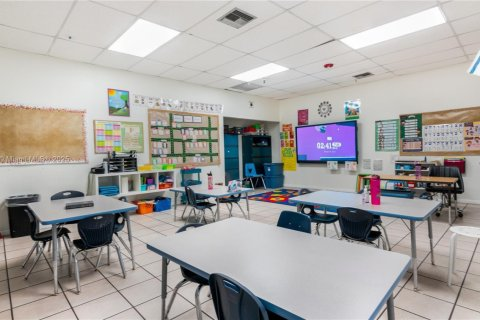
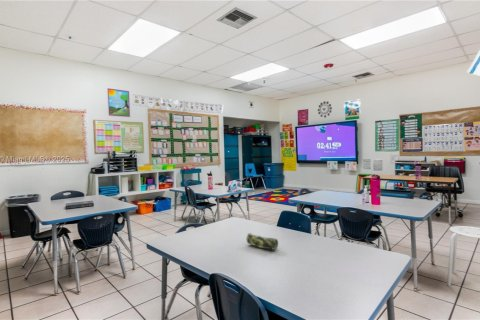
+ pencil case [246,232,279,251]
